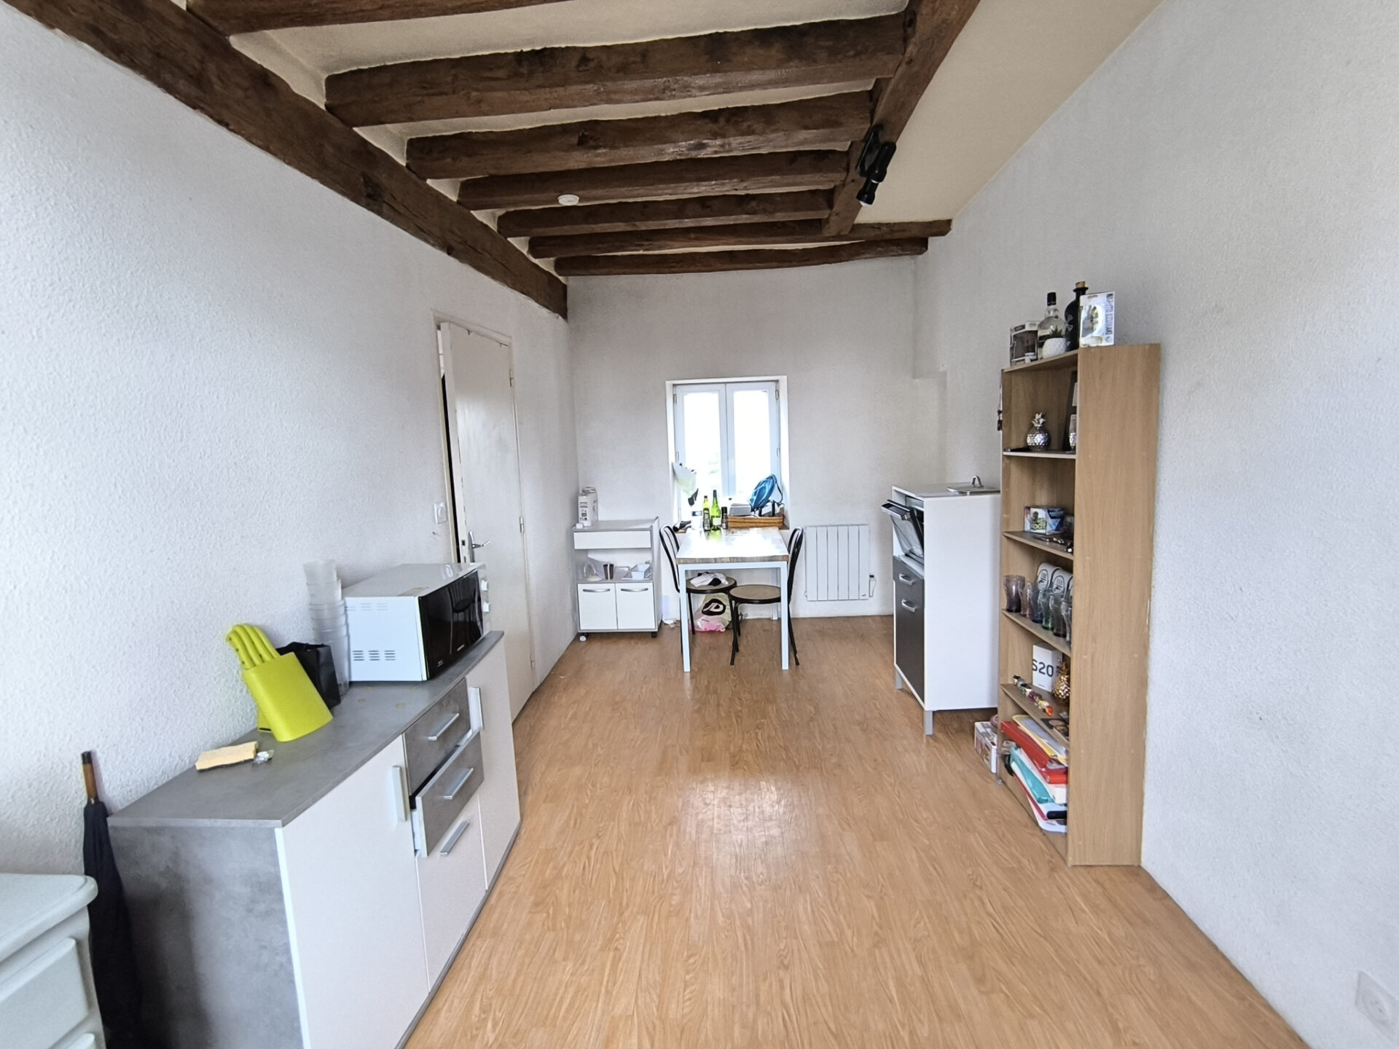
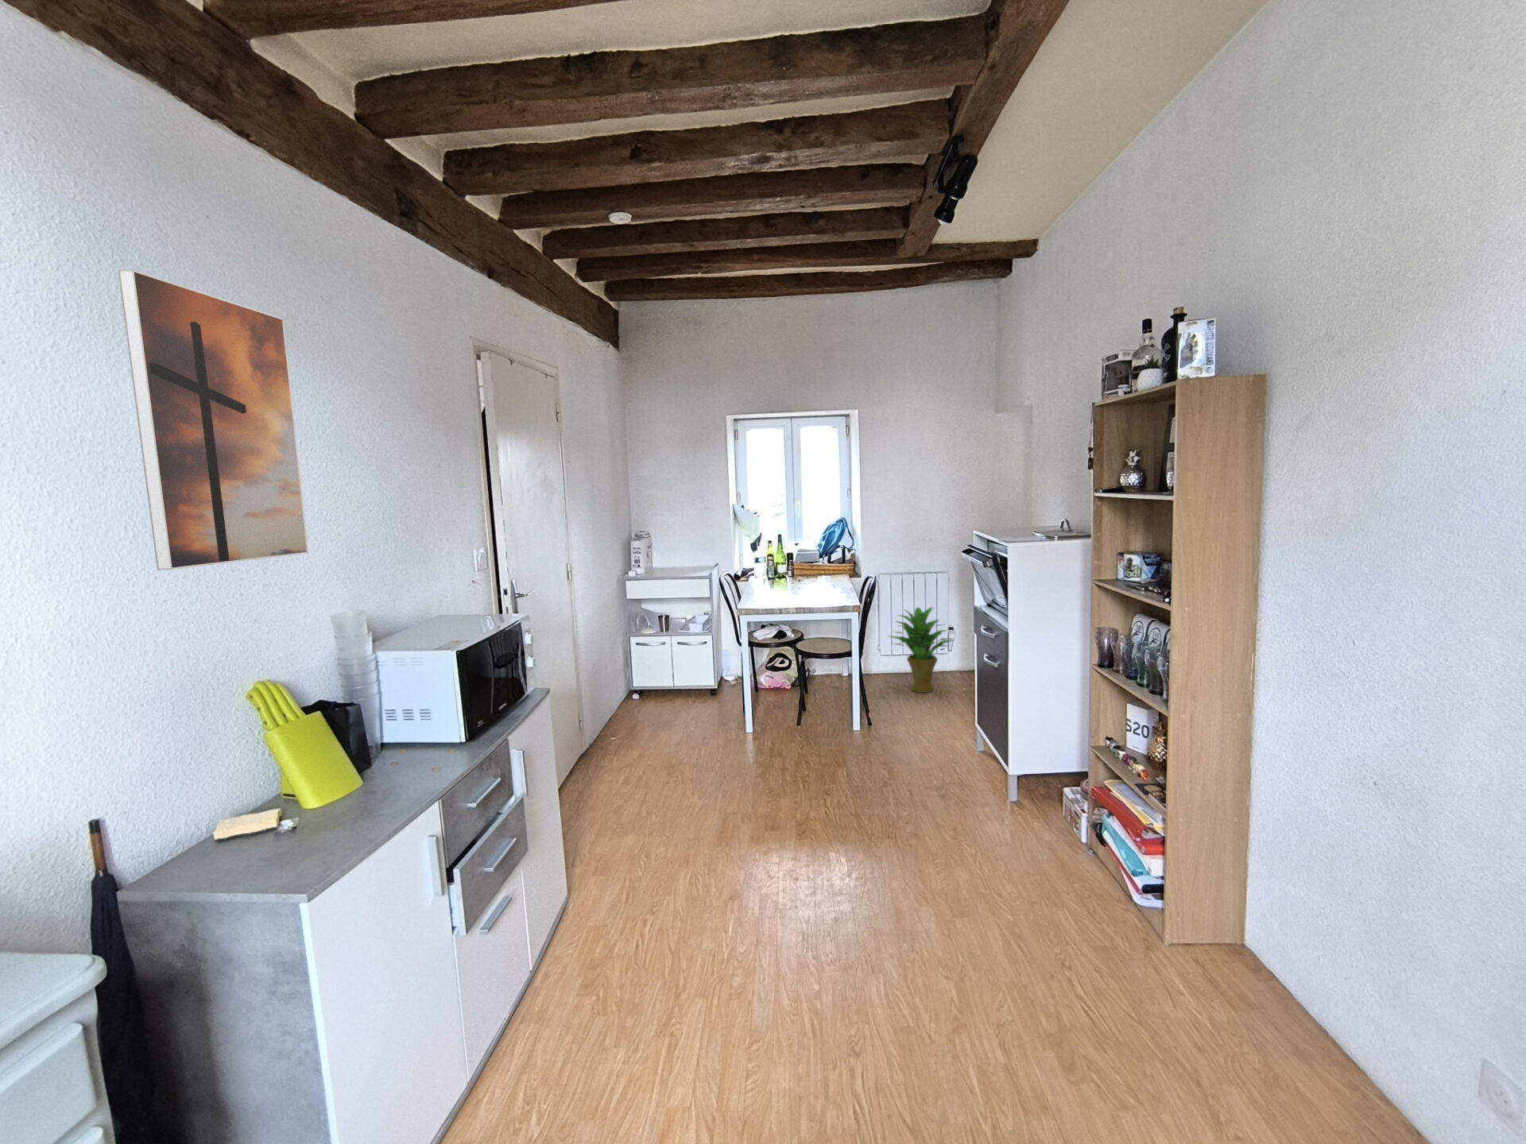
+ potted plant [887,606,955,693]
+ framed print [118,268,309,571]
